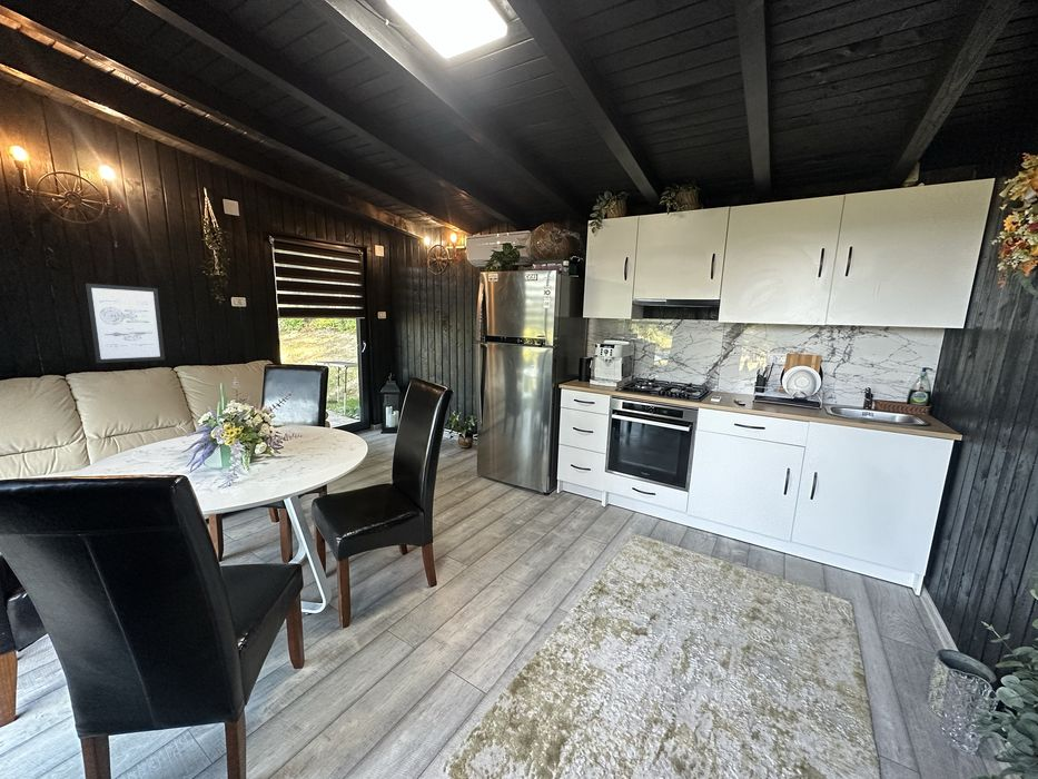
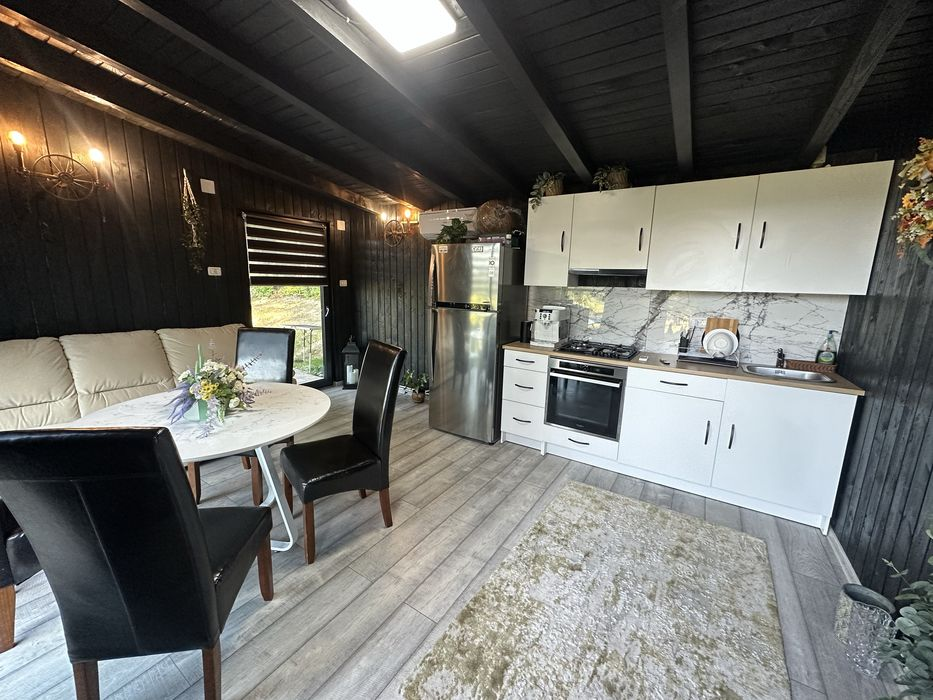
- wall art [85,283,166,364]
